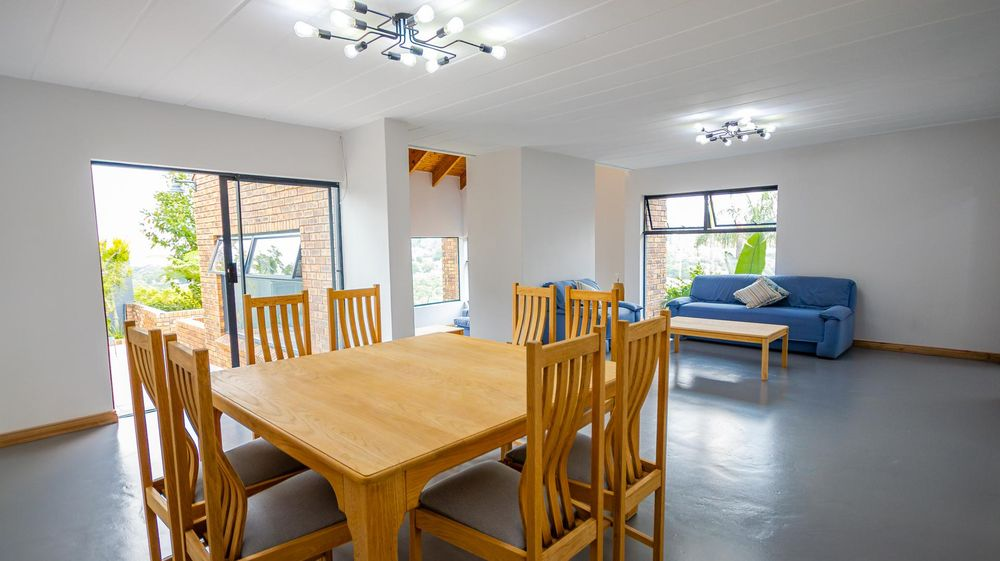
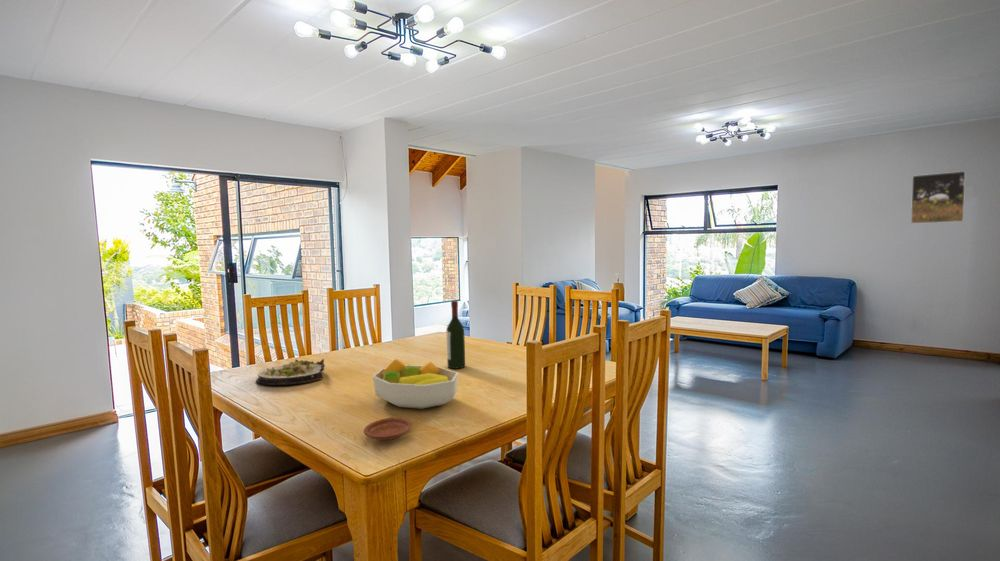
+ fruit bowl [371,358,459,410]
+ wine bottle [446,300,466,370]
+ salad plate [255,358,326,386]
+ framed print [910,170,966,225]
+ plate [363,417,413,441]
